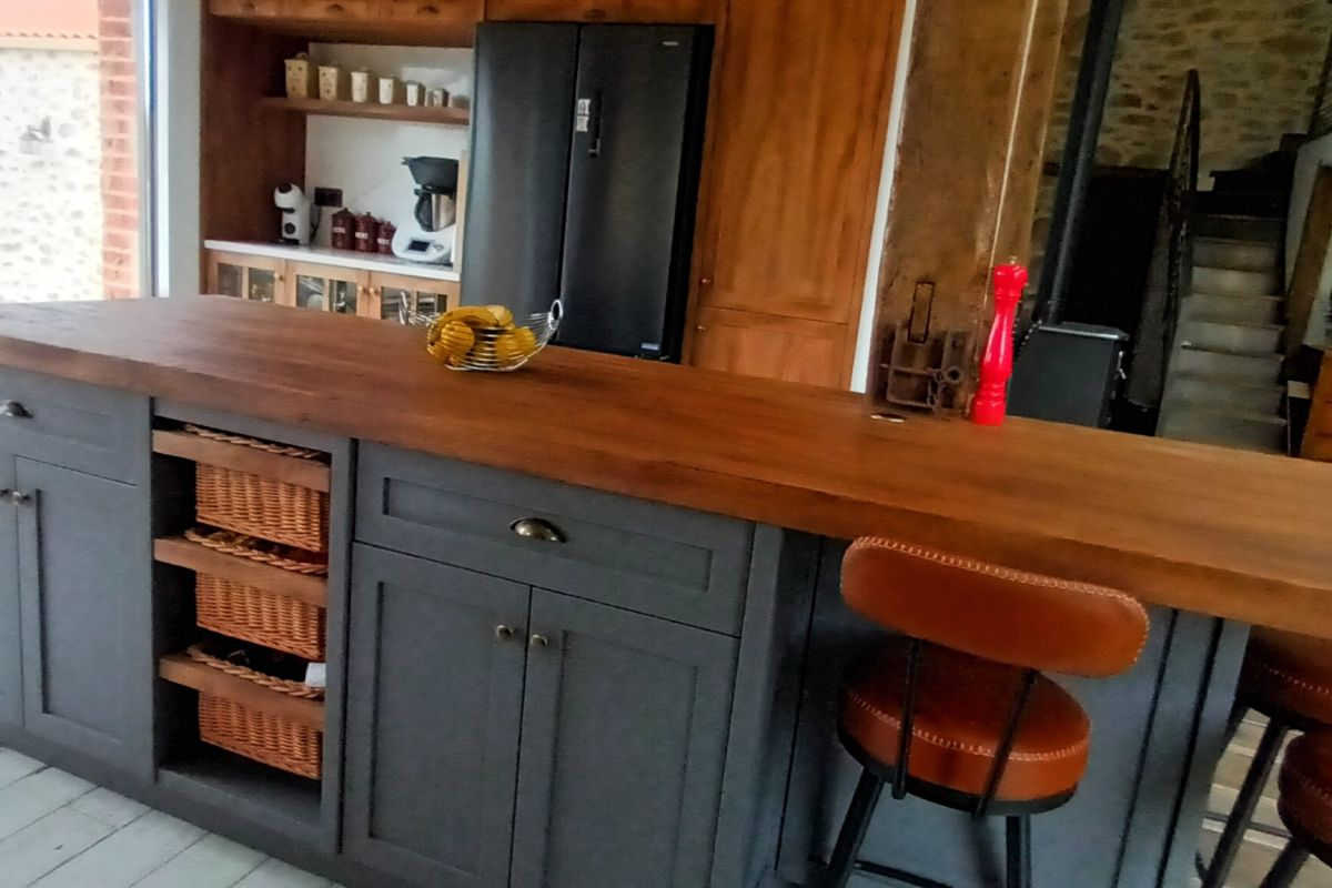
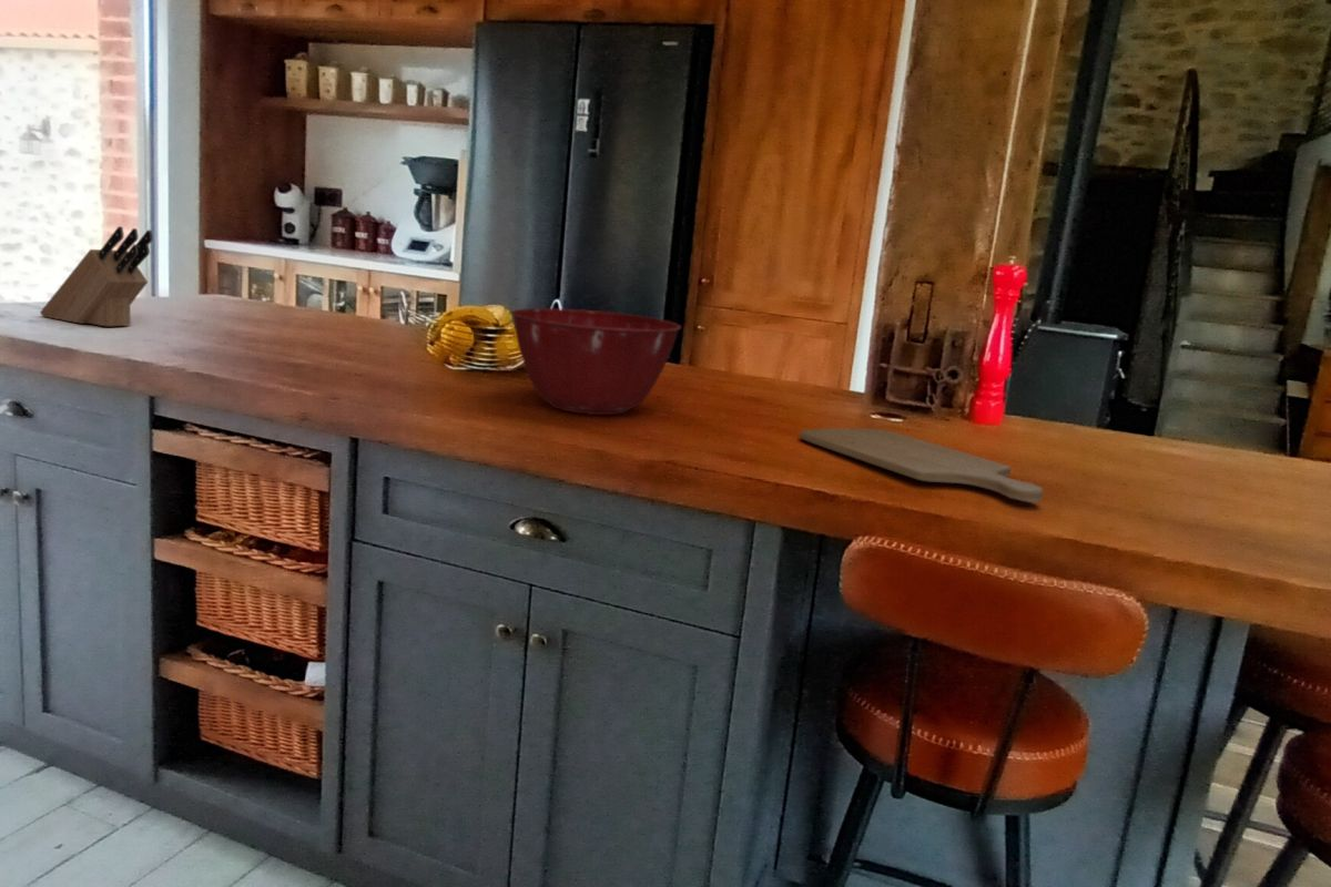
+ mixing bowl [509,307,682,416]
+ knife block [39,225,154,328]
+ chopping board [799,427,1044,503]
